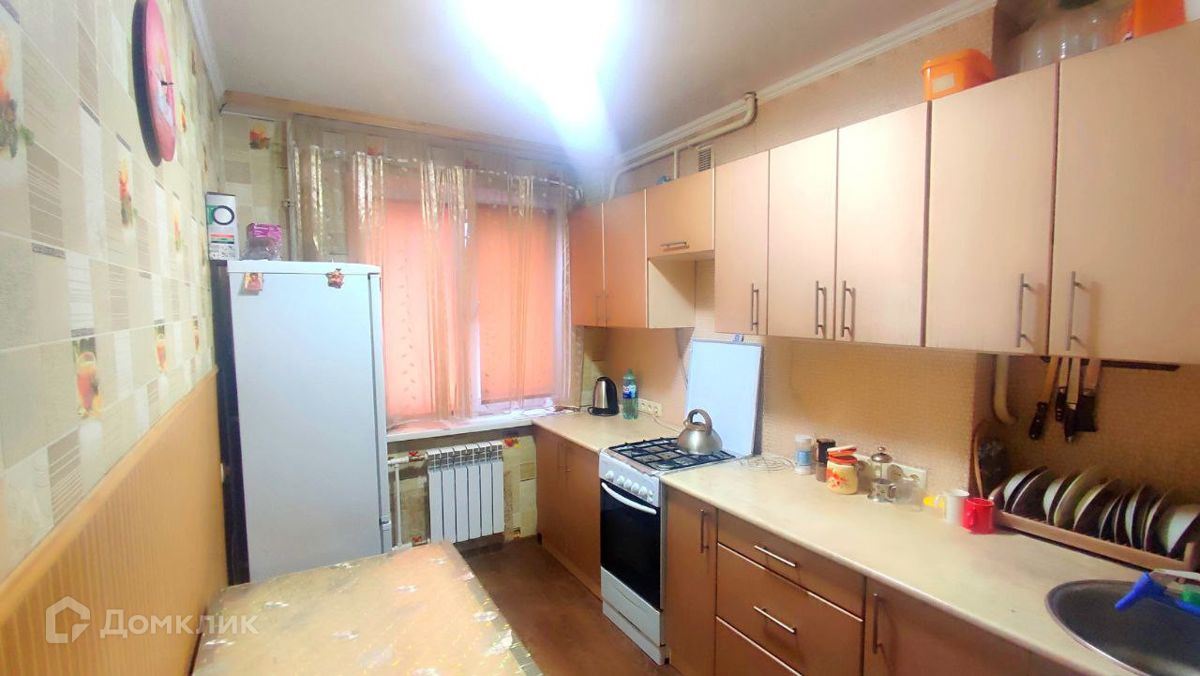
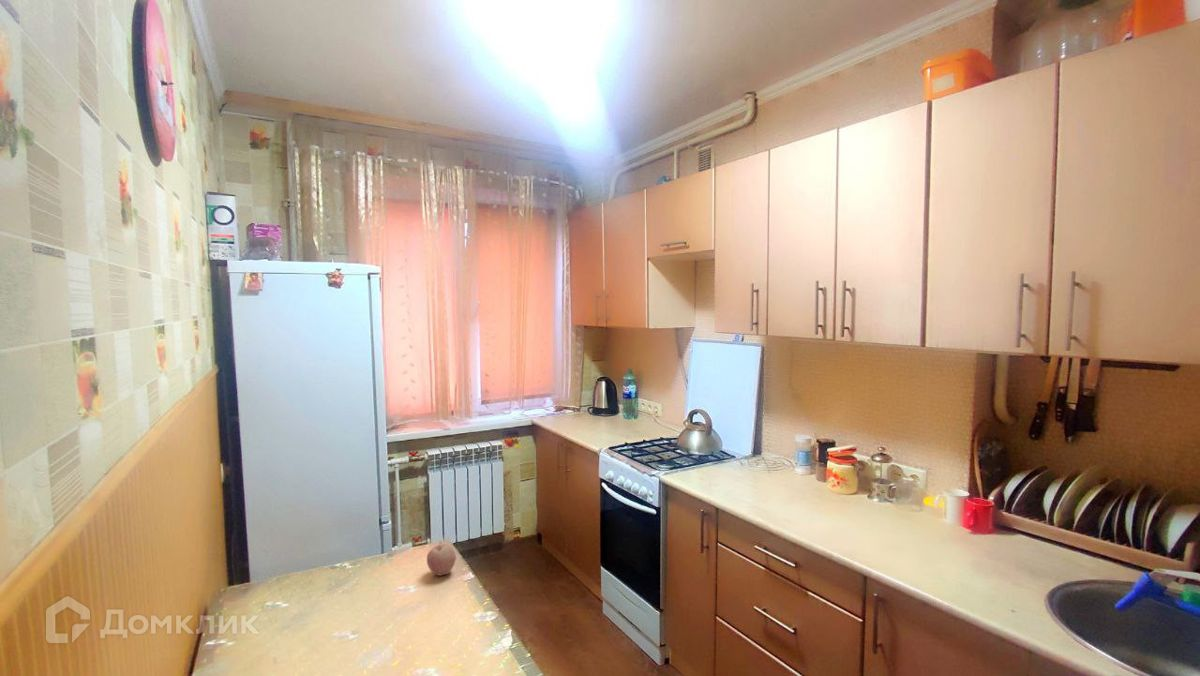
+ apple [426,543,457,577]
